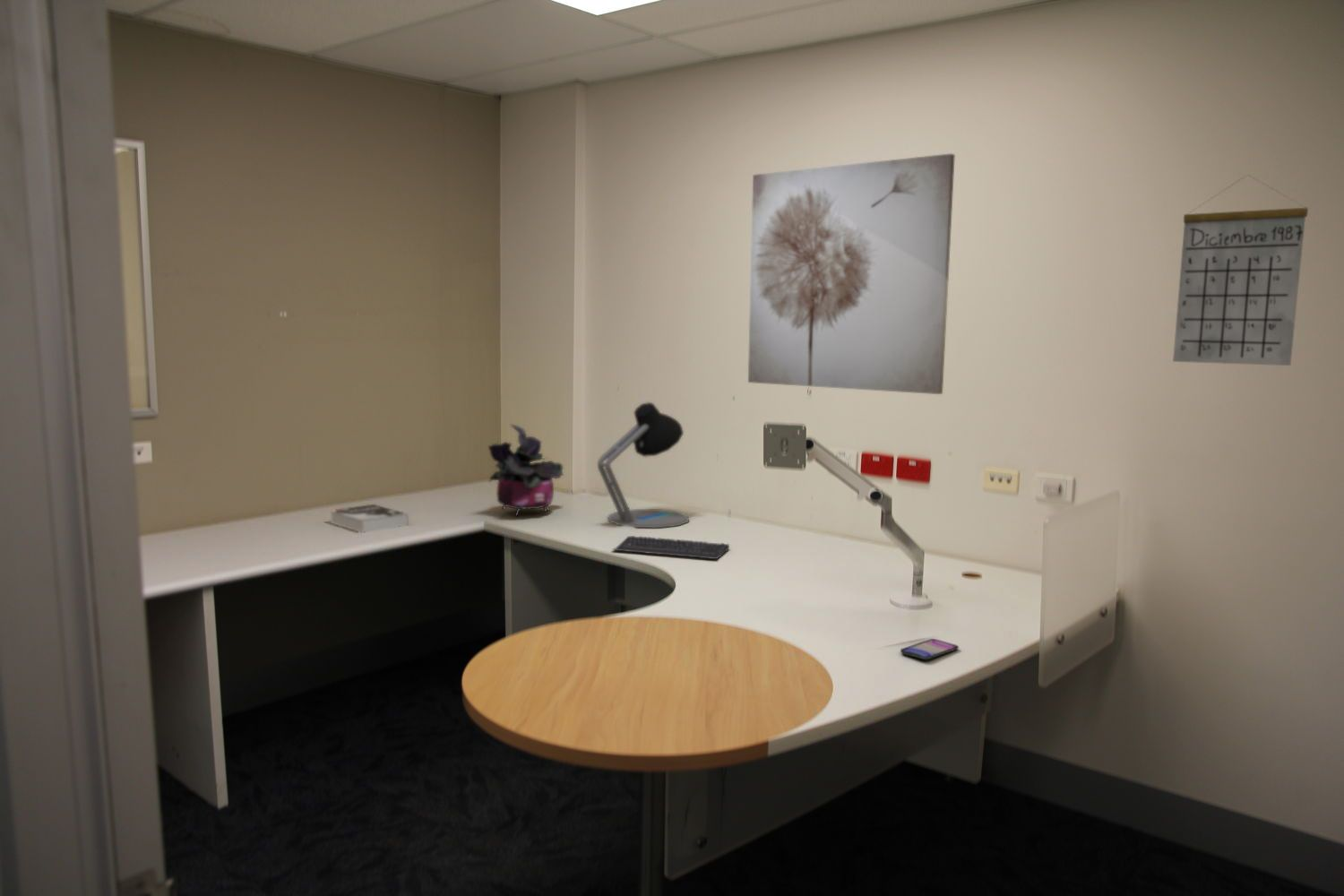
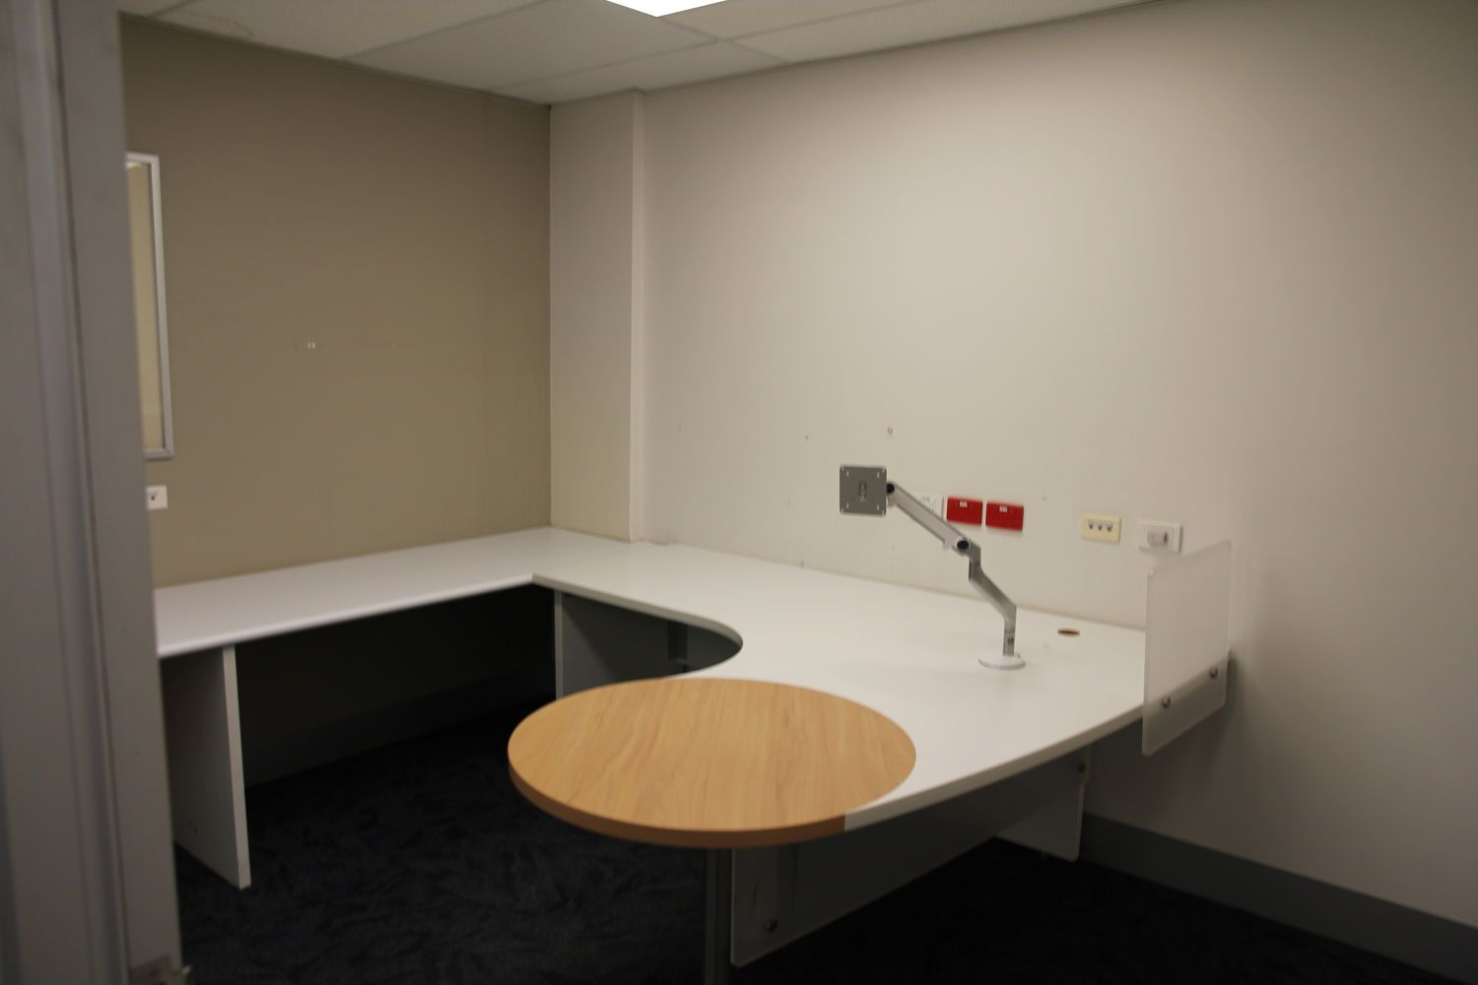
- desk lamp [597,401,690,529]
- wall art [747,152,956,395]
- keyboard [610,535,730,560]
- smartphone [900,638,960,660]
- book [329,504,409,534]
- potted plant [487,423,564,517]
- calendar [1172,174,1309,366]
